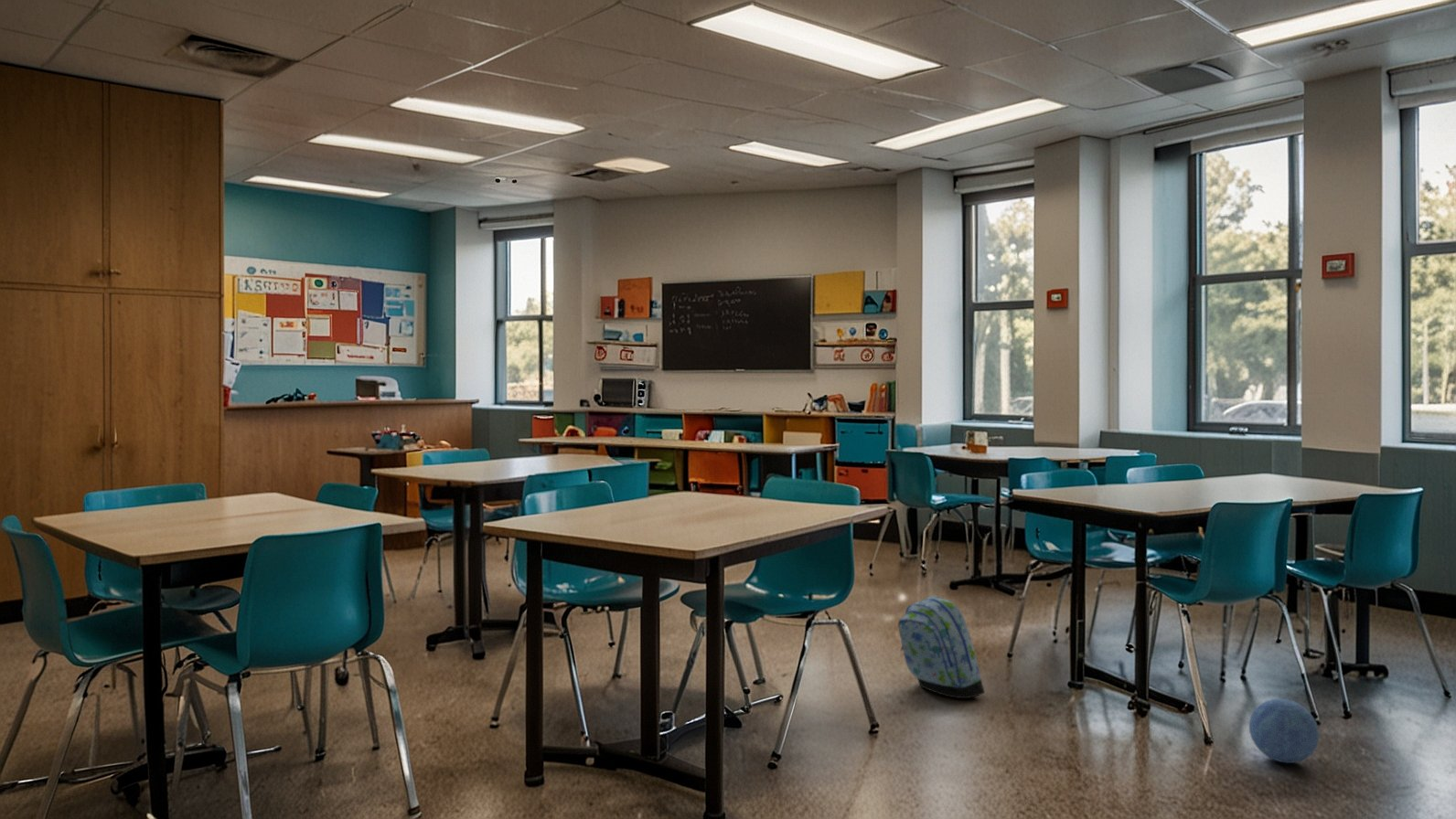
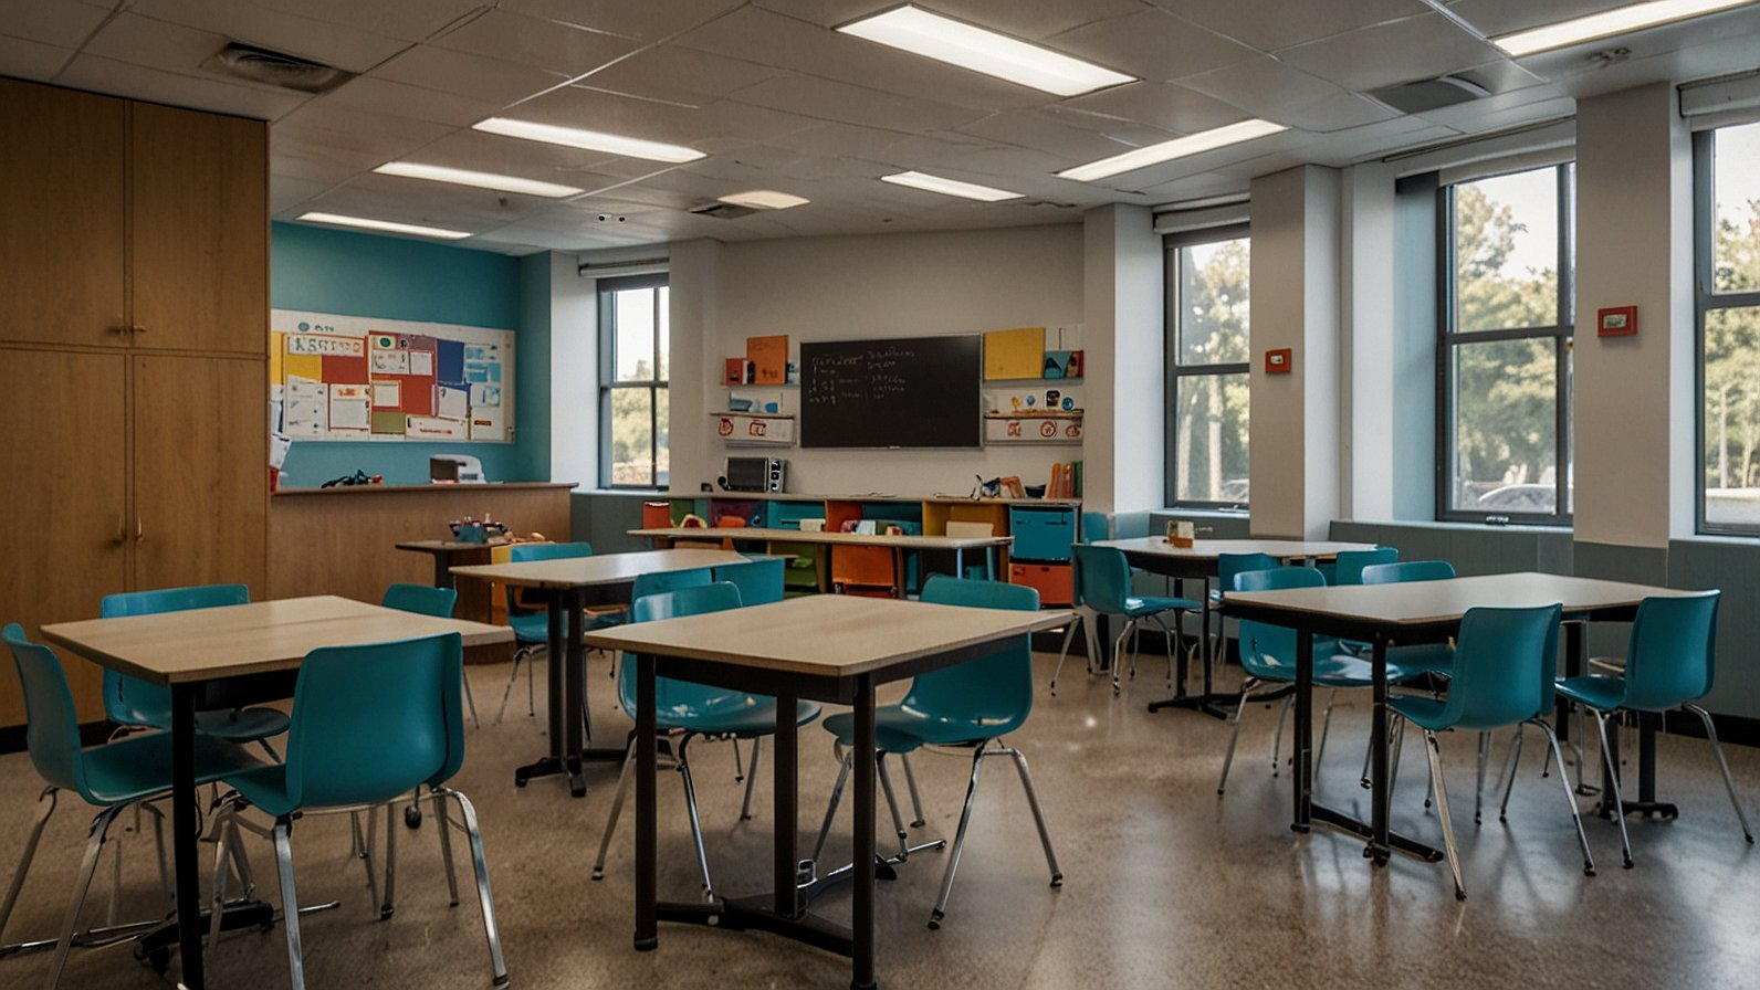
- ball [1248,697,1320,764]
- backpack [897,595,986,699]
